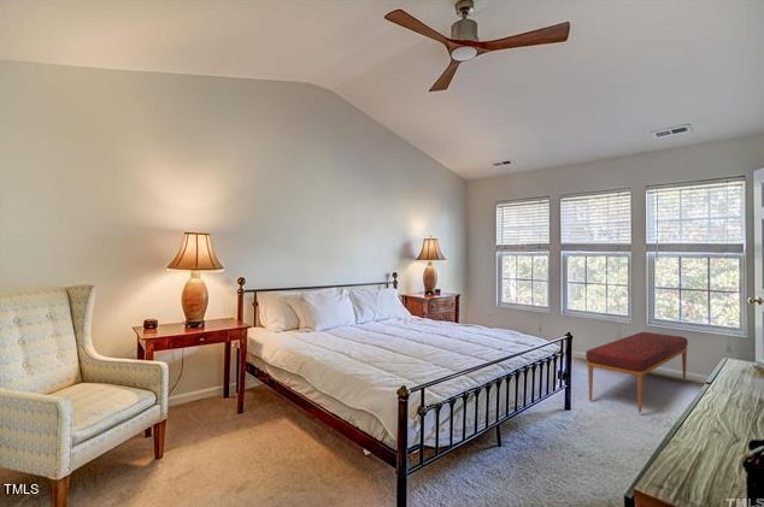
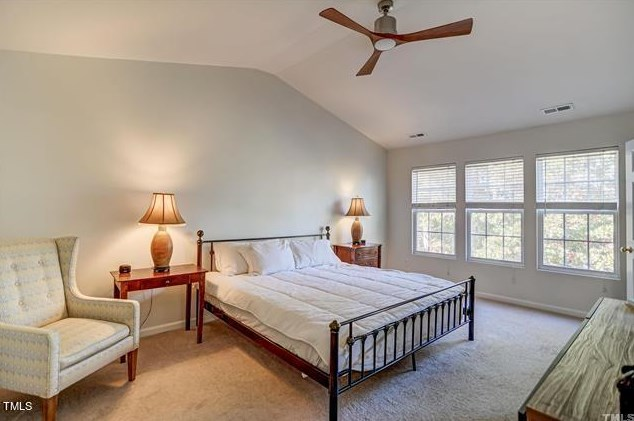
- bench [584,331,689,414]
